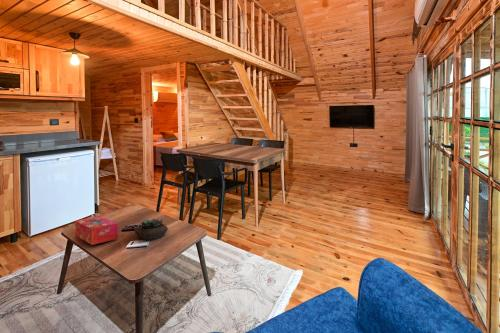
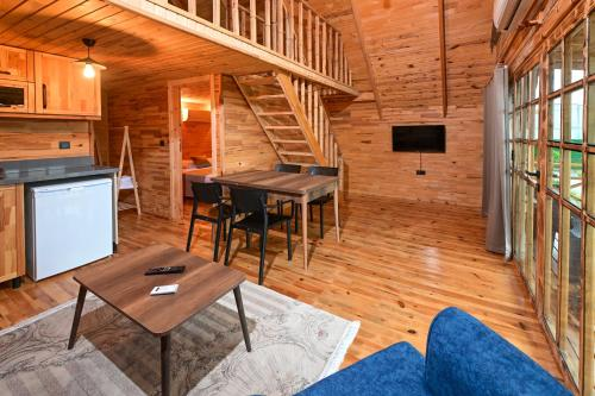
- succulent plant [133,218,169,241]
- tissue box [74,216,119,246]
